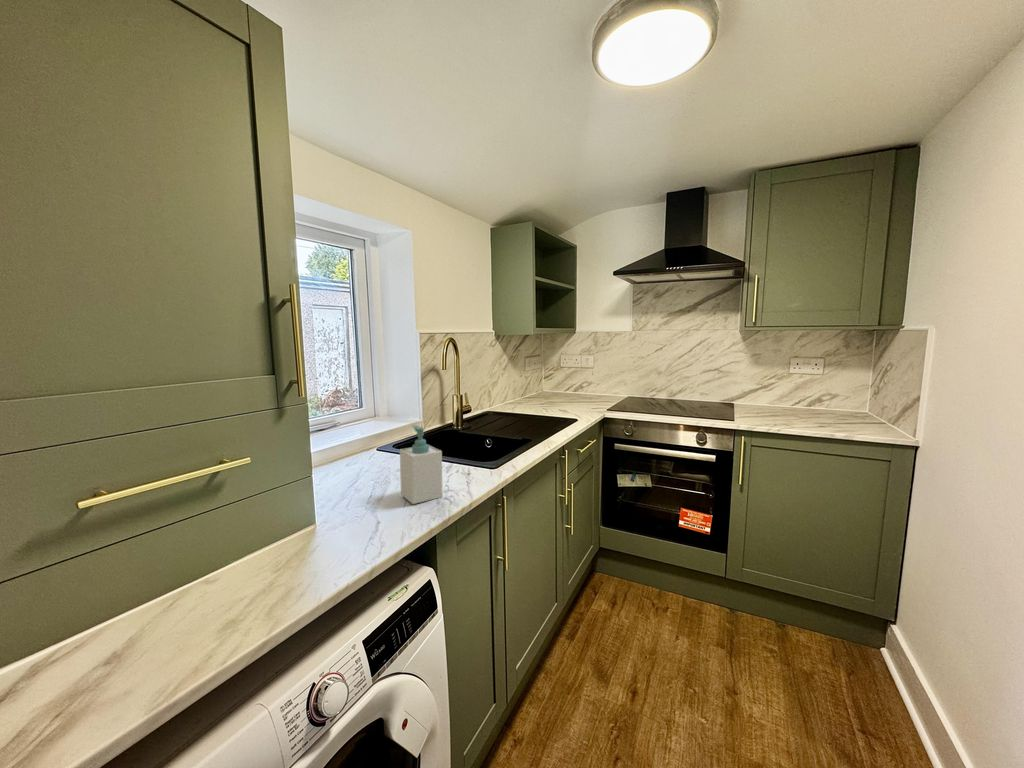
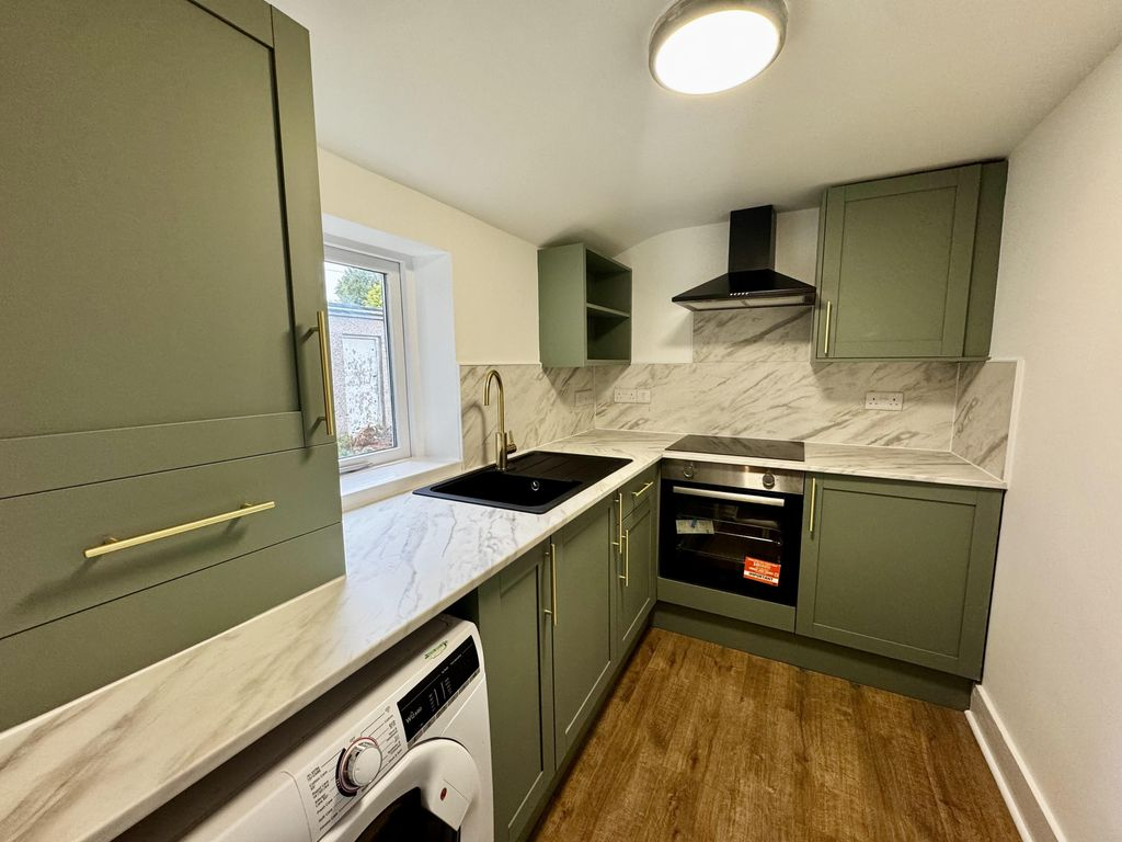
- soap bottle [399,424,444,505]
